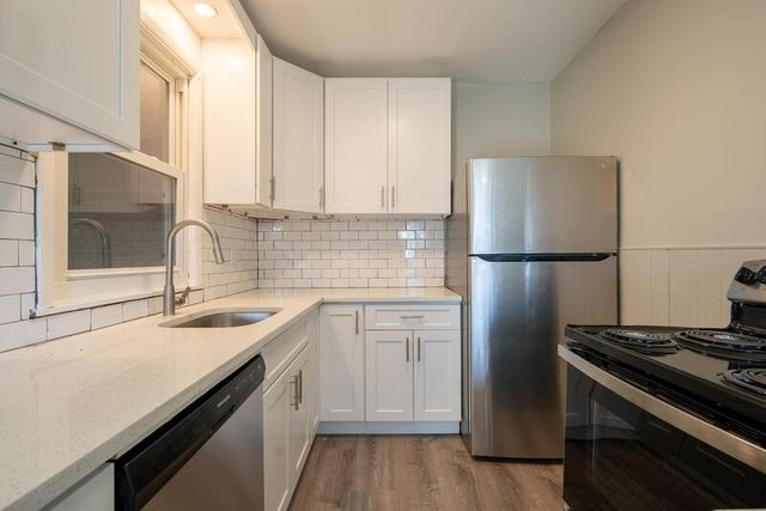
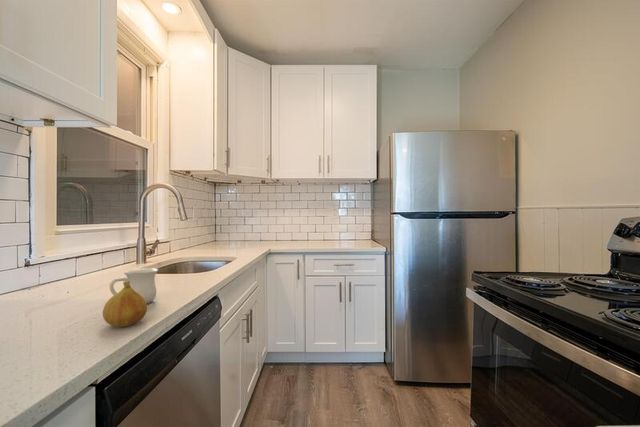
+ fruit [102,281,148,328]
+ mug [109,267,159,304]
